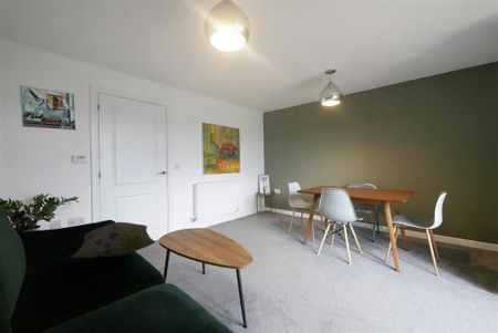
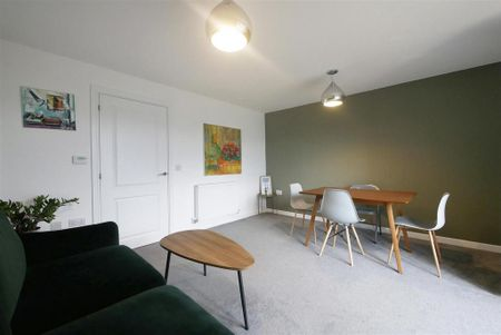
- decorative pillow [71,221,157,259]
